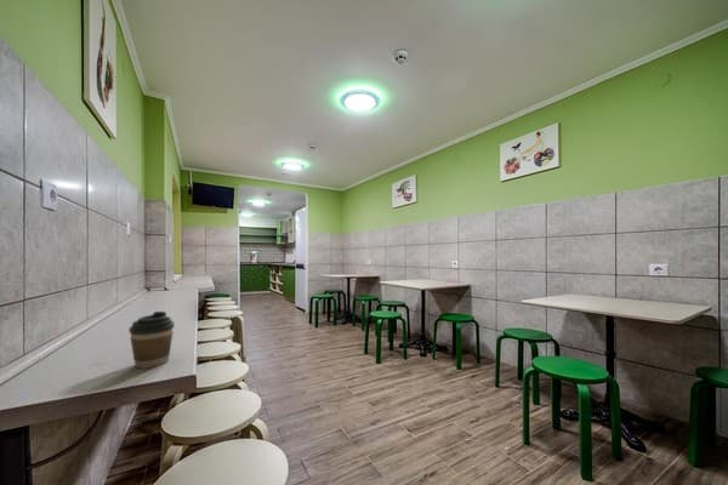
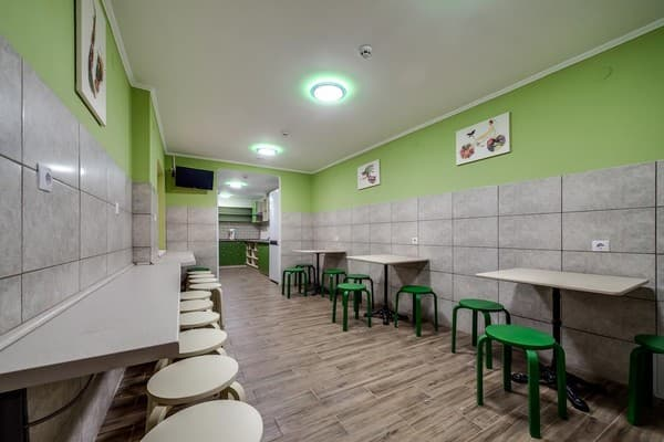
- coffee cup [127,310,176,370]
